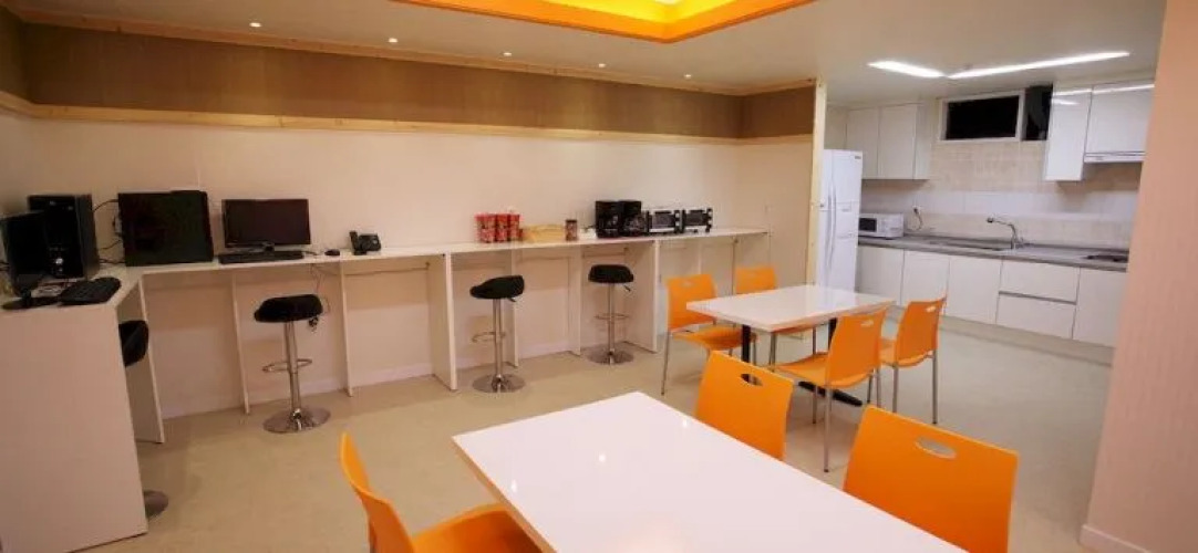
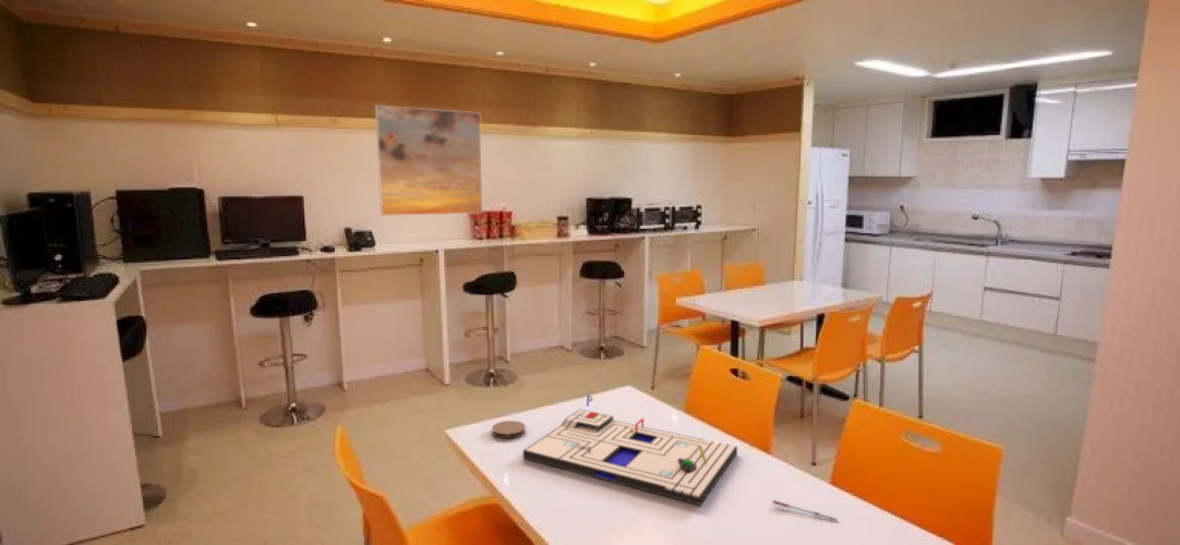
+ pen [771,499,839,521]
+ board game [522,393,738,506]
+ coaster [491,420,527,439]
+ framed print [374,105,483,217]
